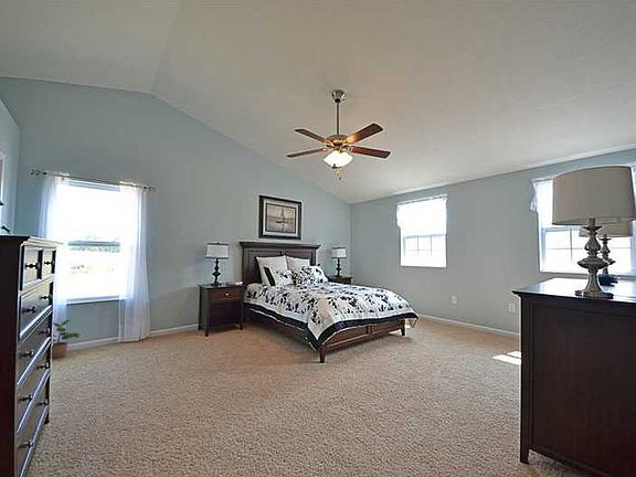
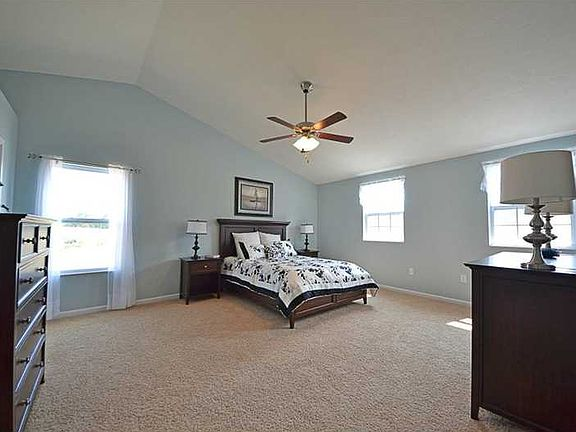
- potted plant [51,319,82,360]
